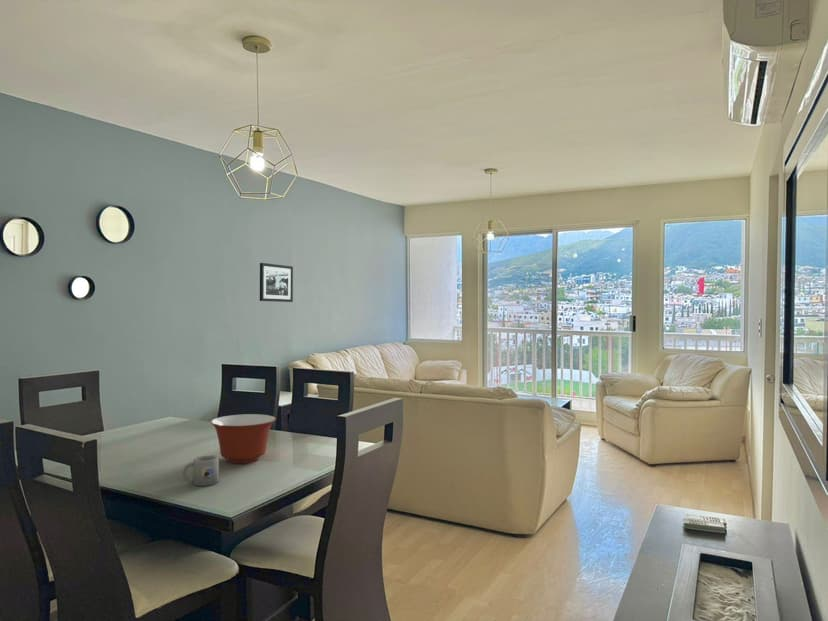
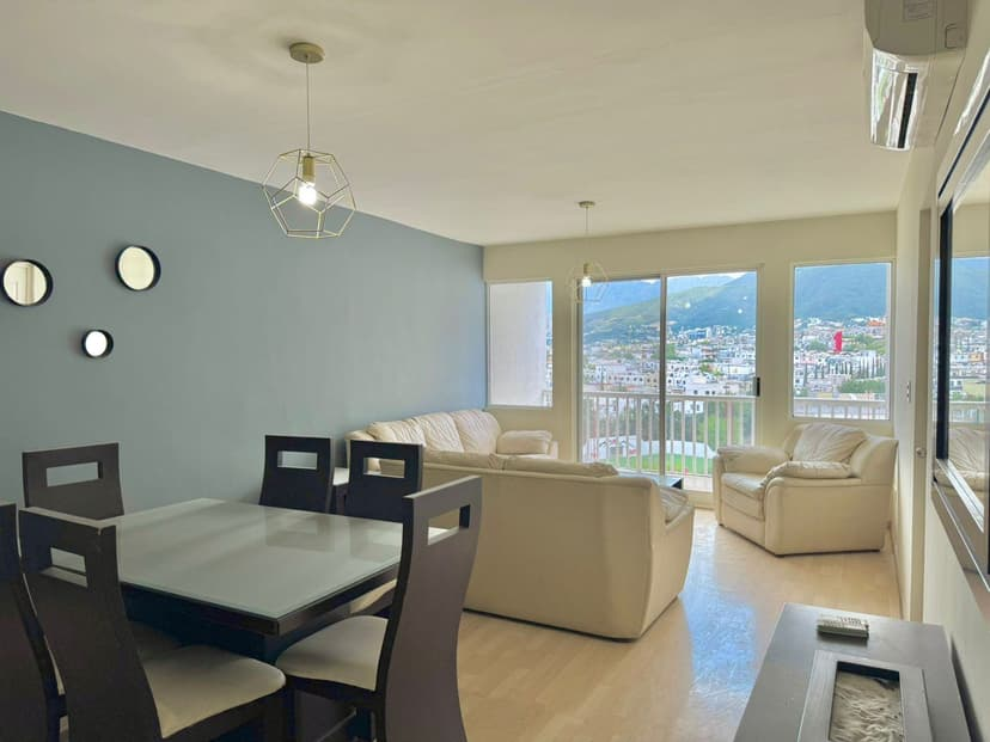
- mixing bowl [210,413,277,464]
- mug [181,455,220,487]
- picture frame [259,262,294,303]
